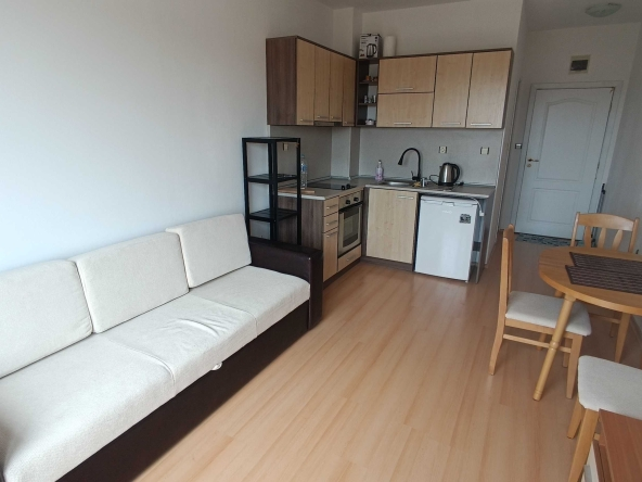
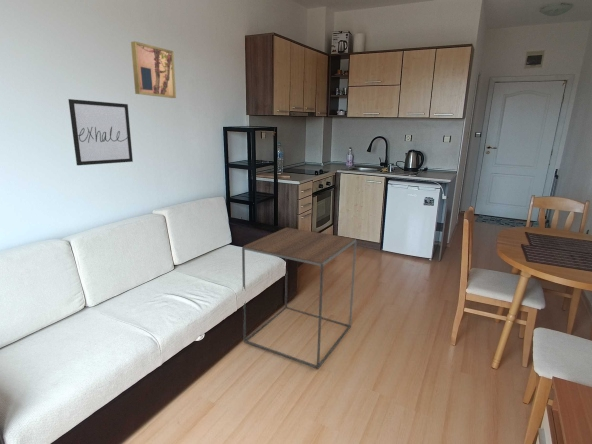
+ side table [241,226,358,370]
+ wall art [67,98,134,166]
+ wall art [130,40,177,99]
